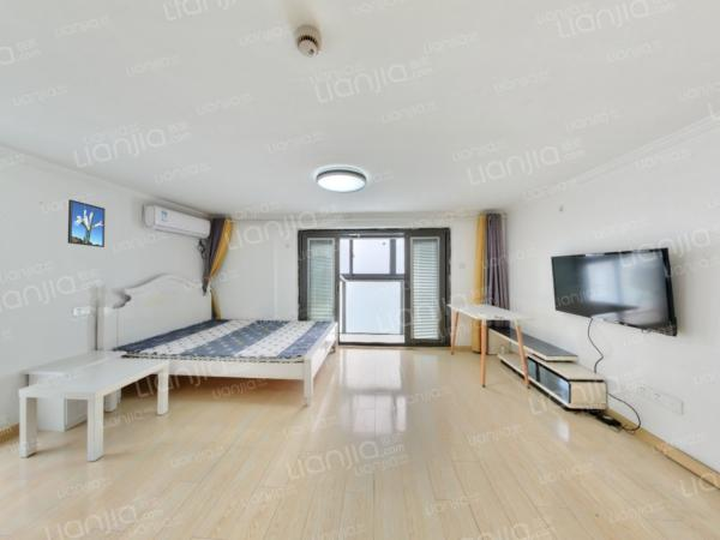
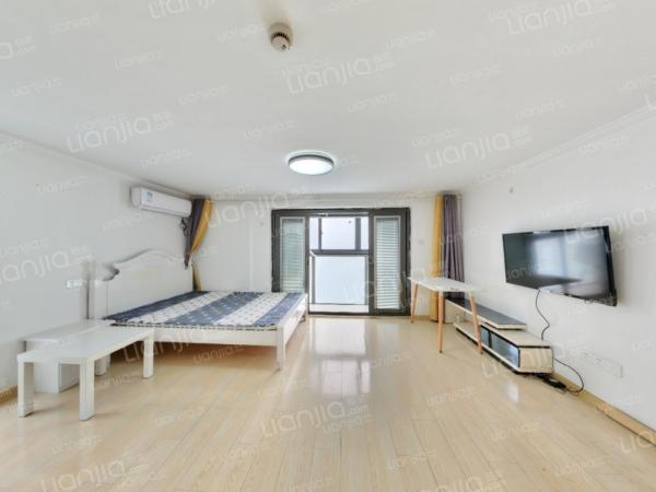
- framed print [67,198,106,248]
